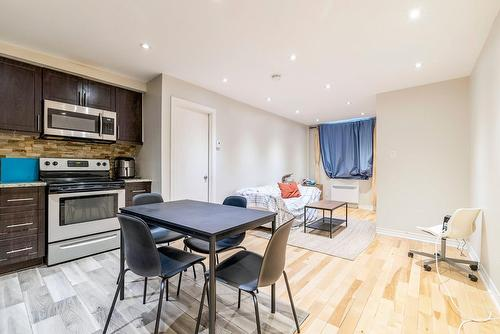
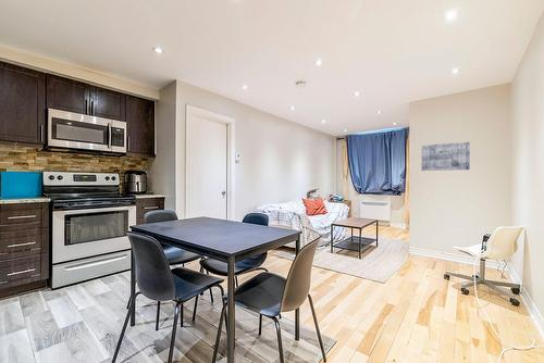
+ wall art [421,141,471,172]
